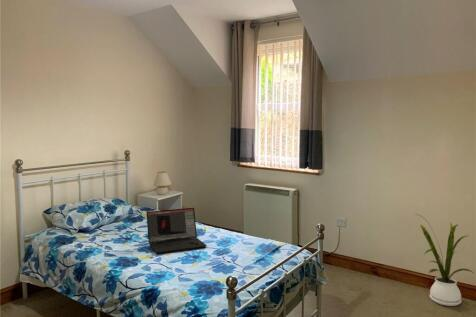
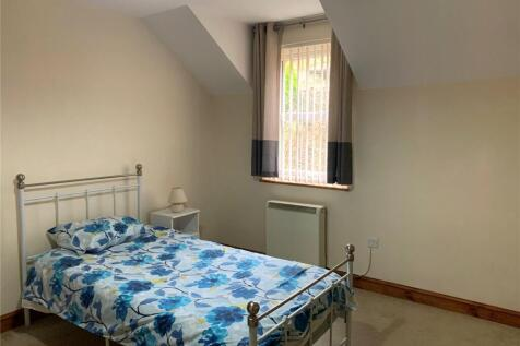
- laptop [146,207,208,255]
- house plant [416,213,474,307]
